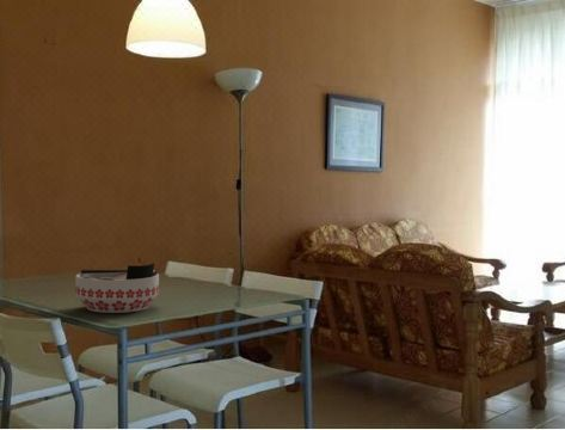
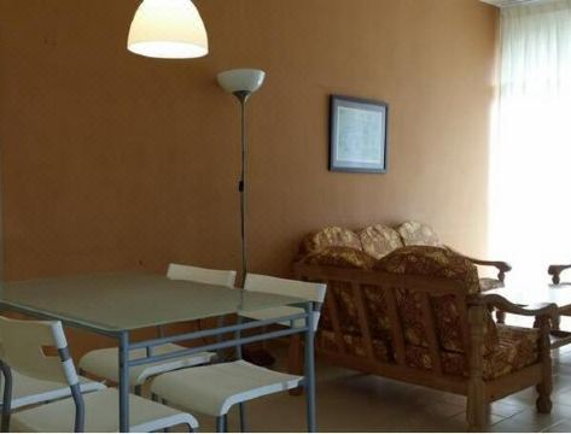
- bowl [74,263,160,314]
